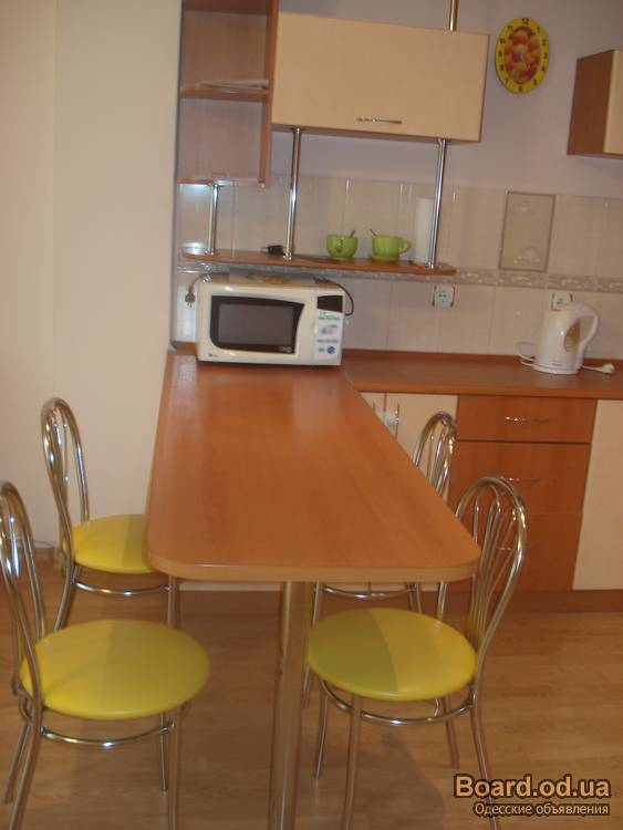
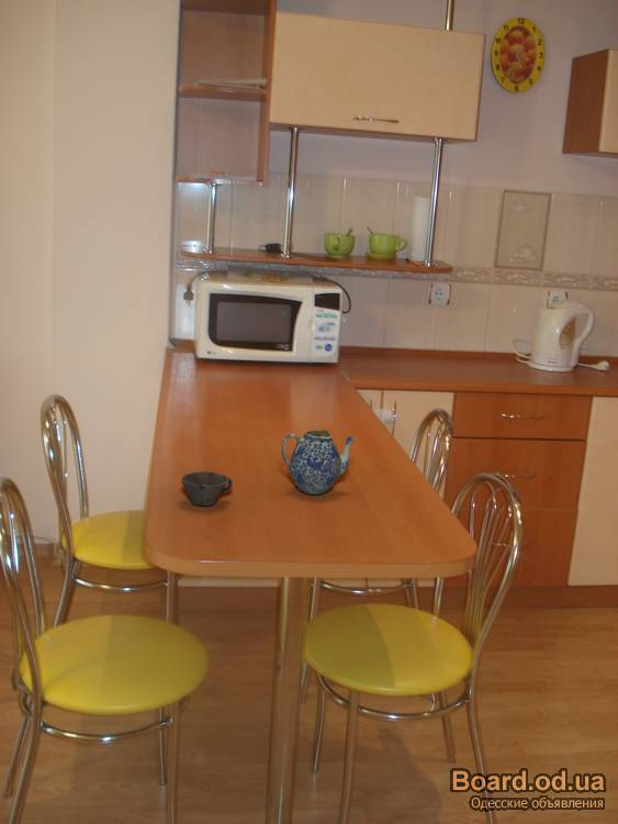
+ cup [180,470,234,508]
+ teapot [281,430,356,495]
